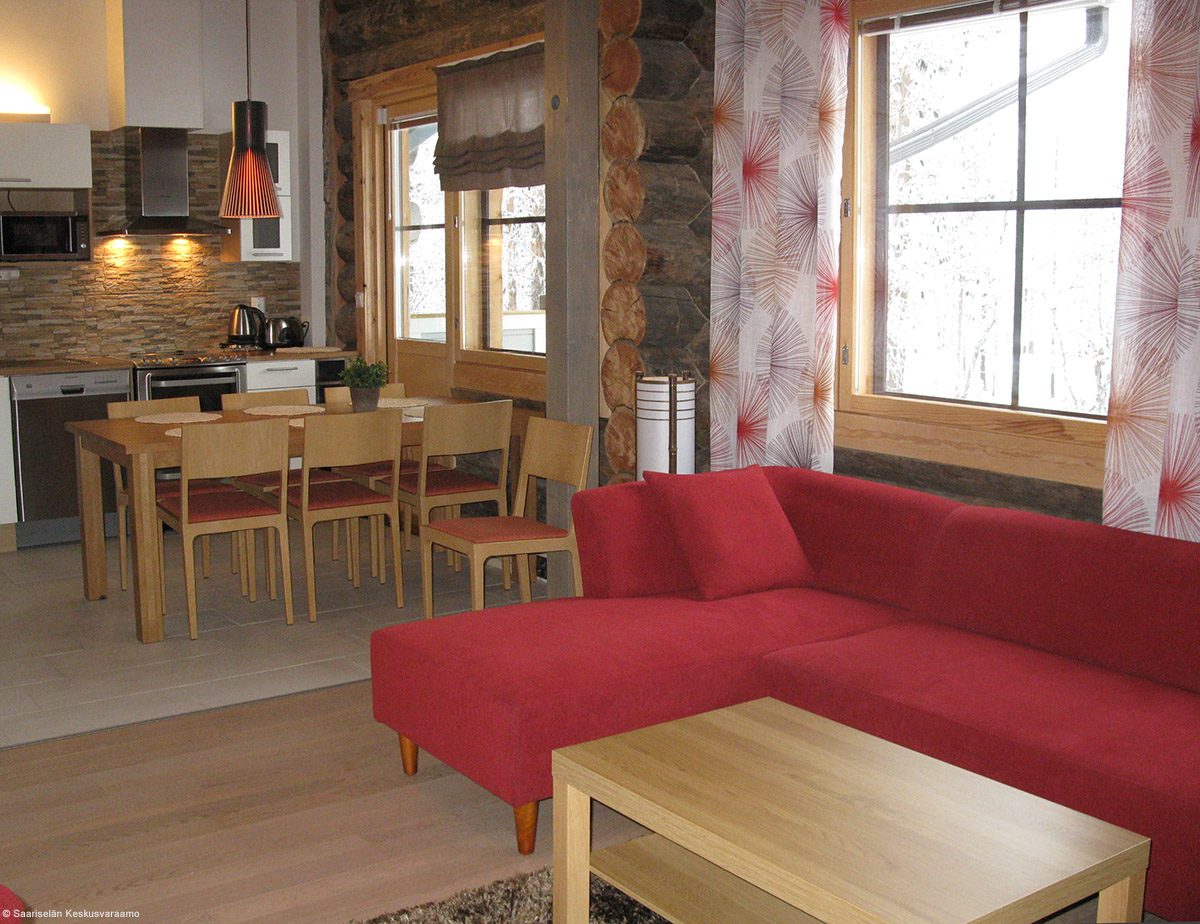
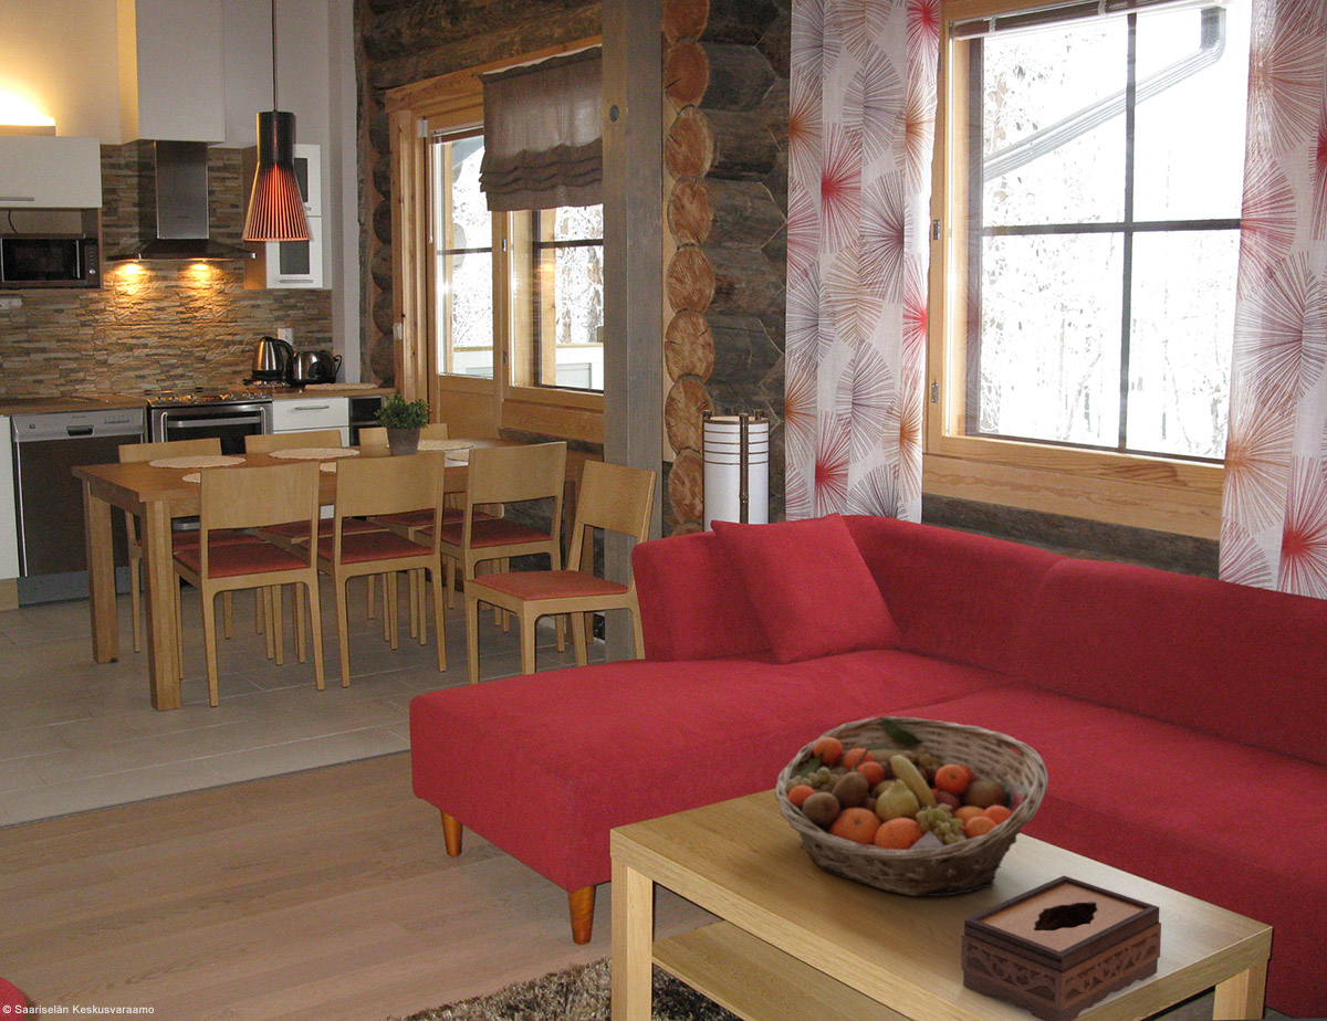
+ fruit basket [773,715,1049,897]
+ tissue box [960,875,1162,1021]
